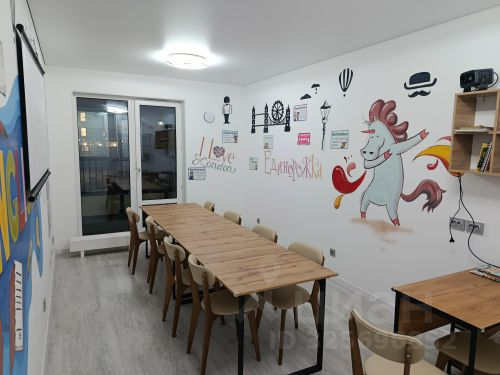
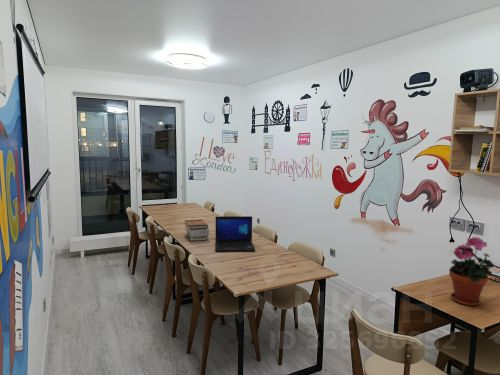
+ potted plant [448,236,496,307]
+ laptop [214,215,256,252]
+ book stack [184,219,210,242]
